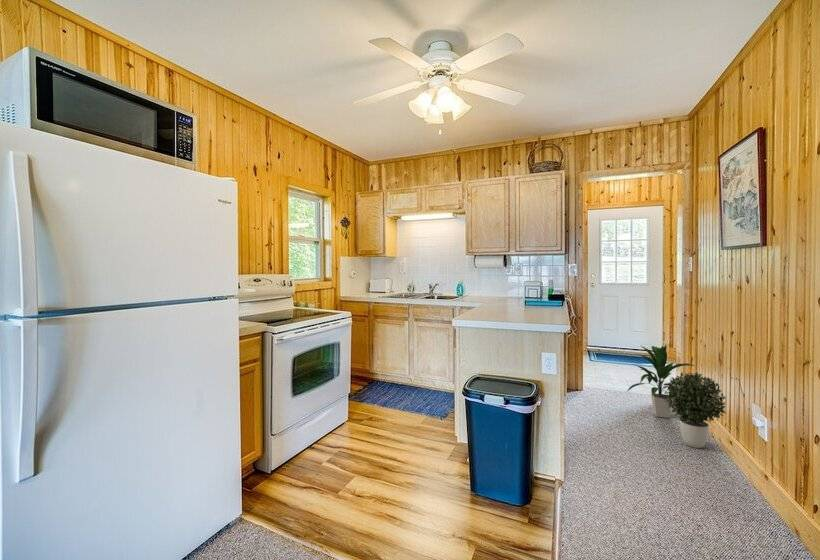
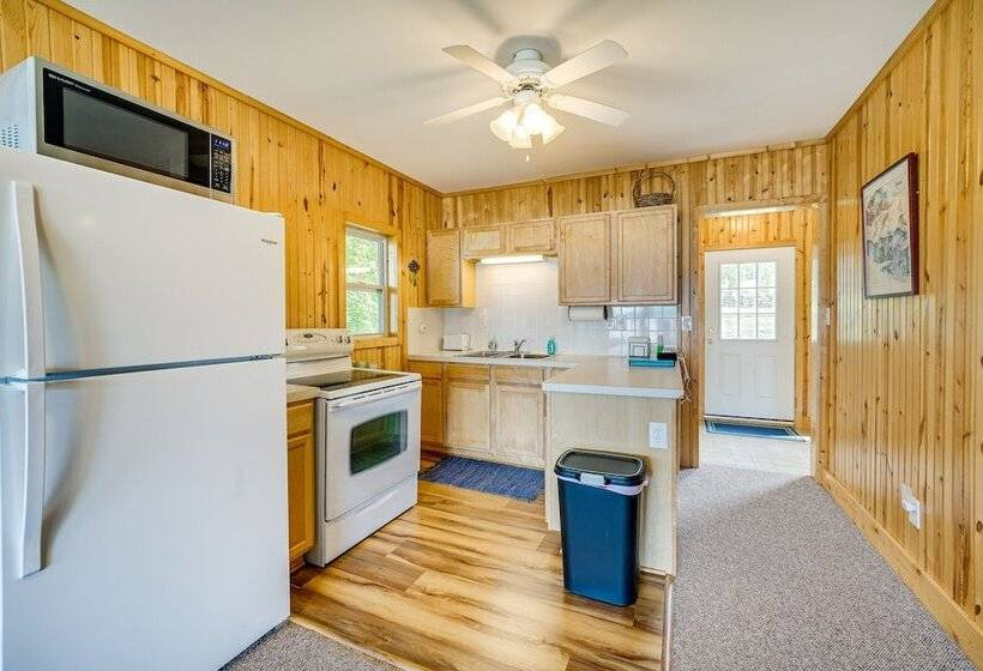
- potted plant [662,371,729,449]
- indoor plant [626,344,696,419]
